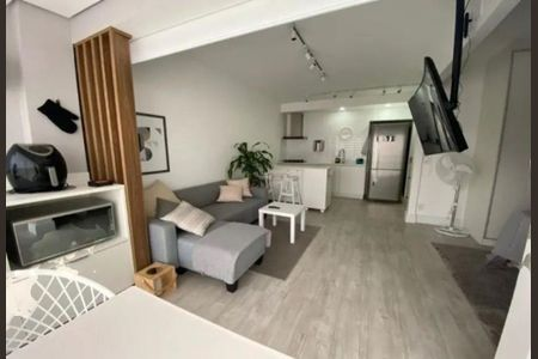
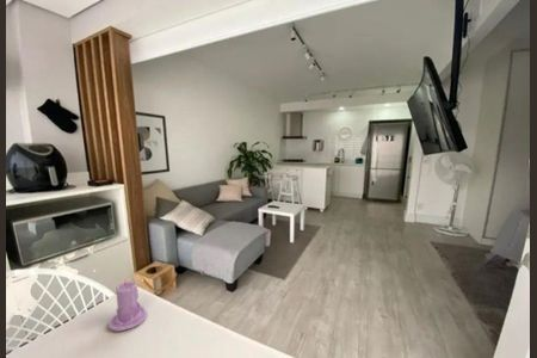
+ candle [107,278,148,332]
